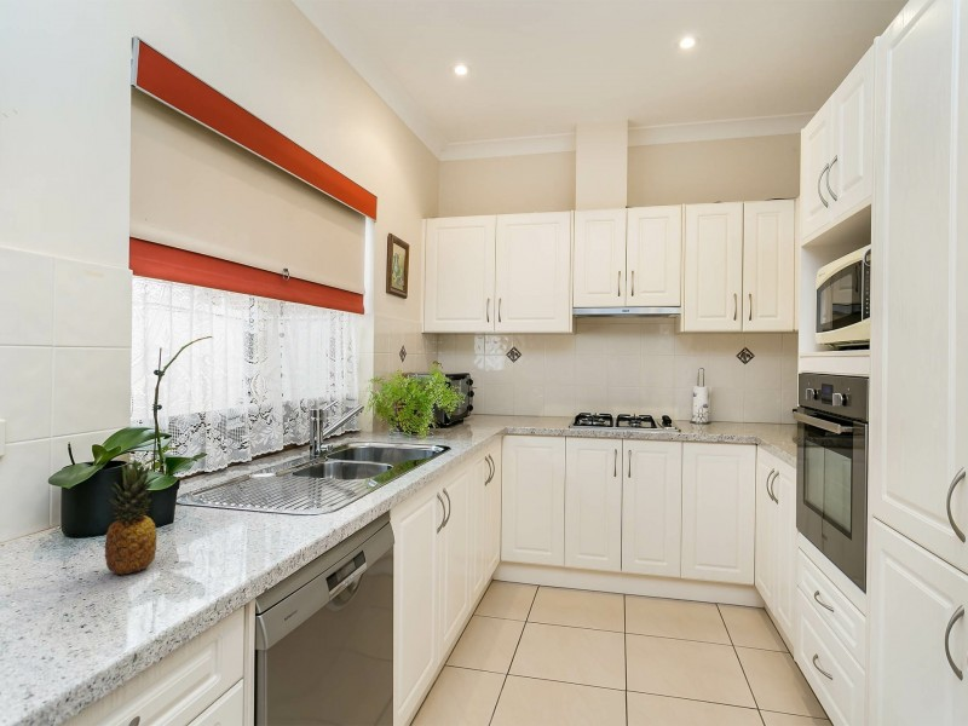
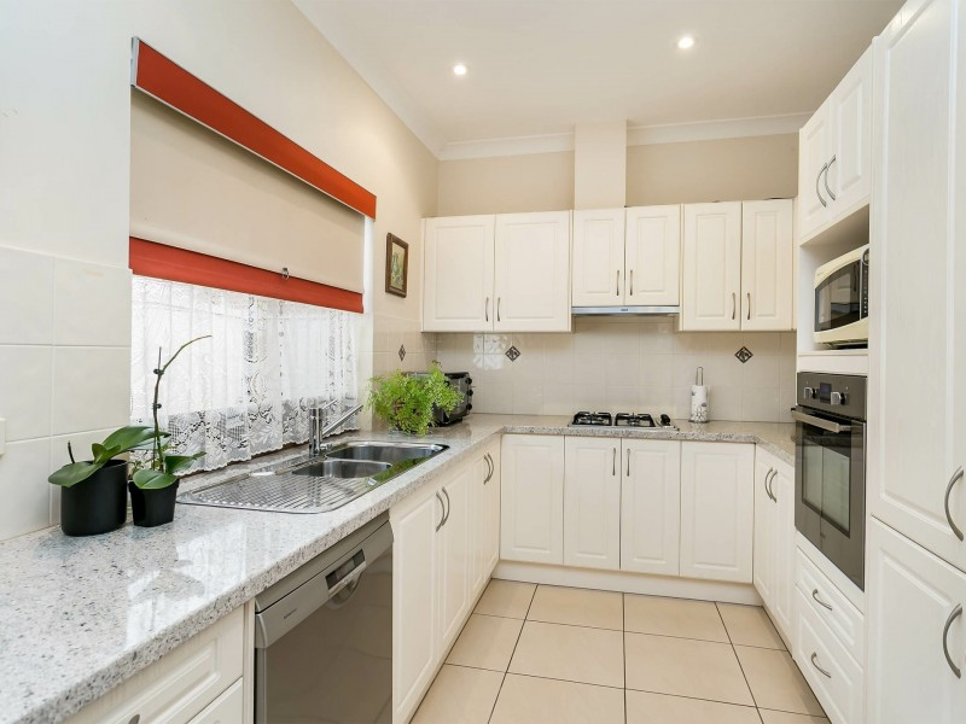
- fruit [103,457,159,575]
